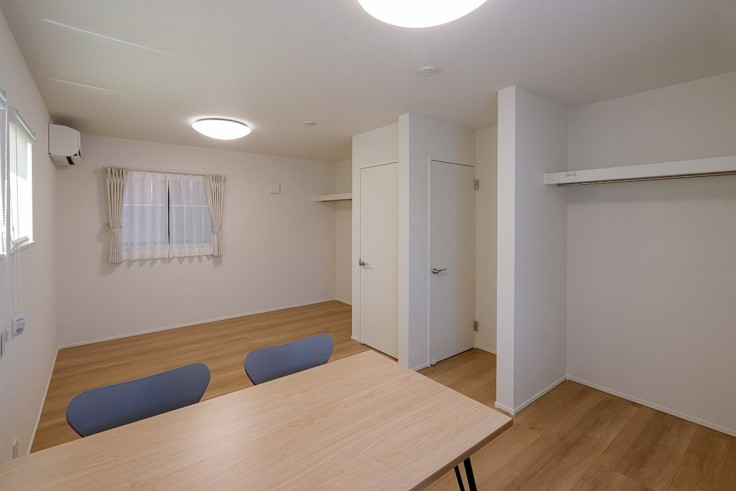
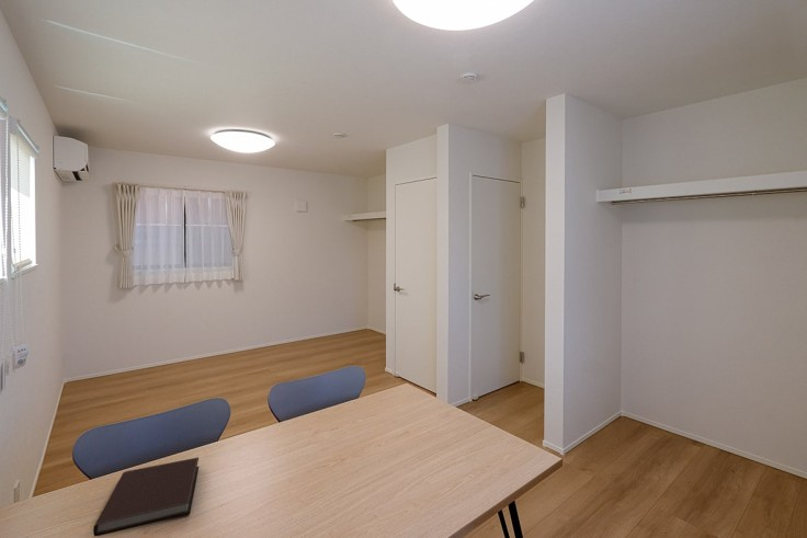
+ notebook [92,457,200,537]
